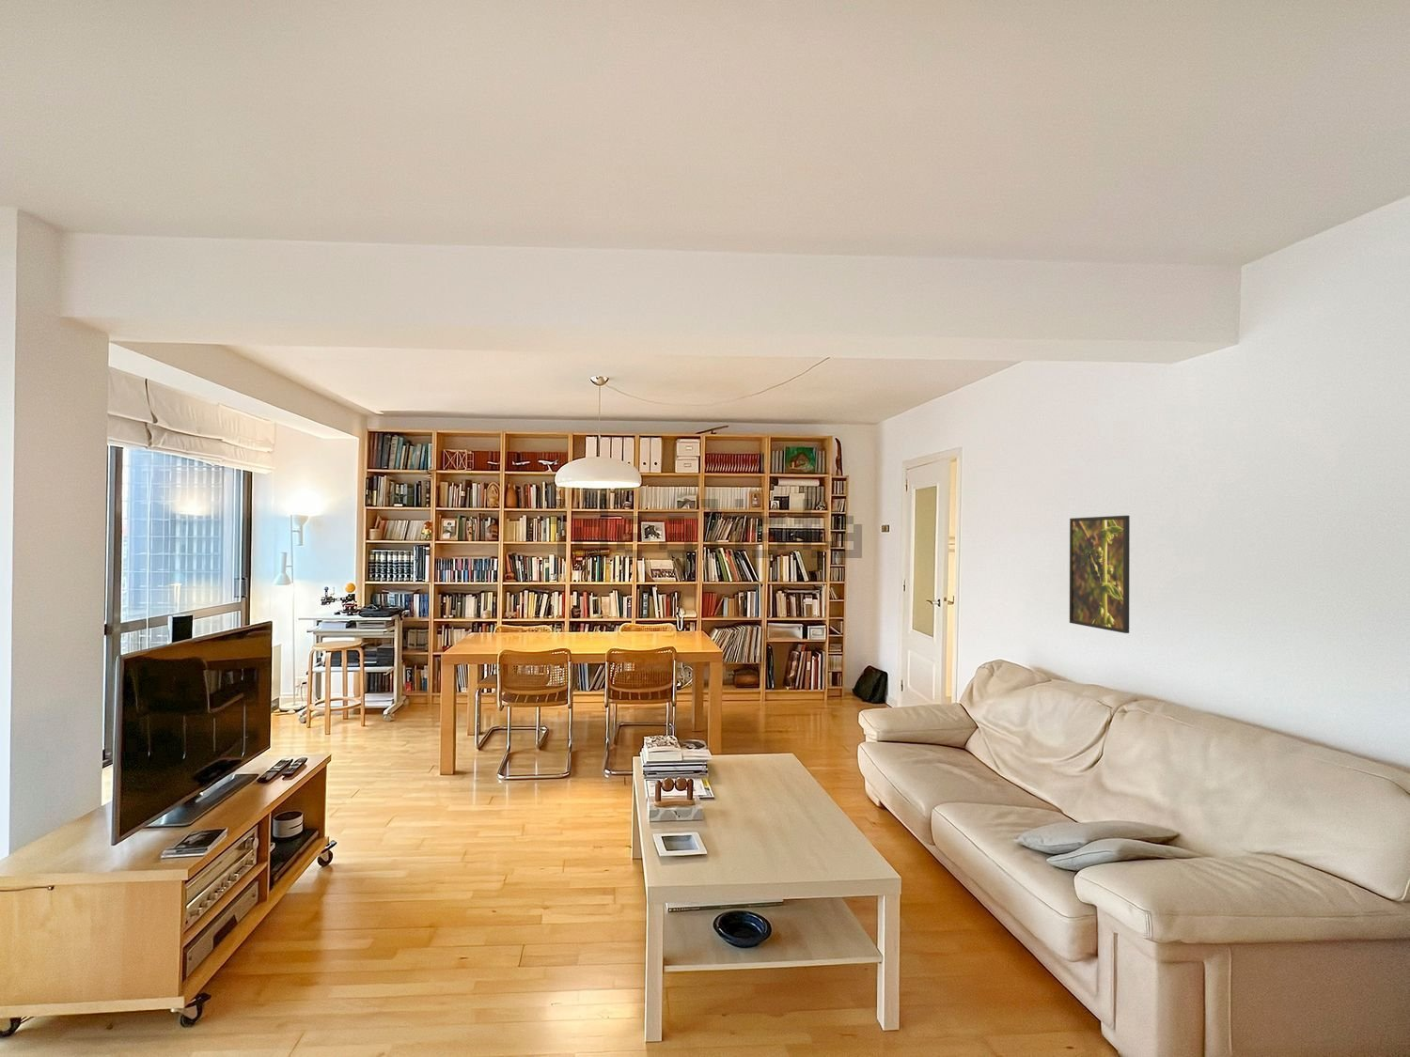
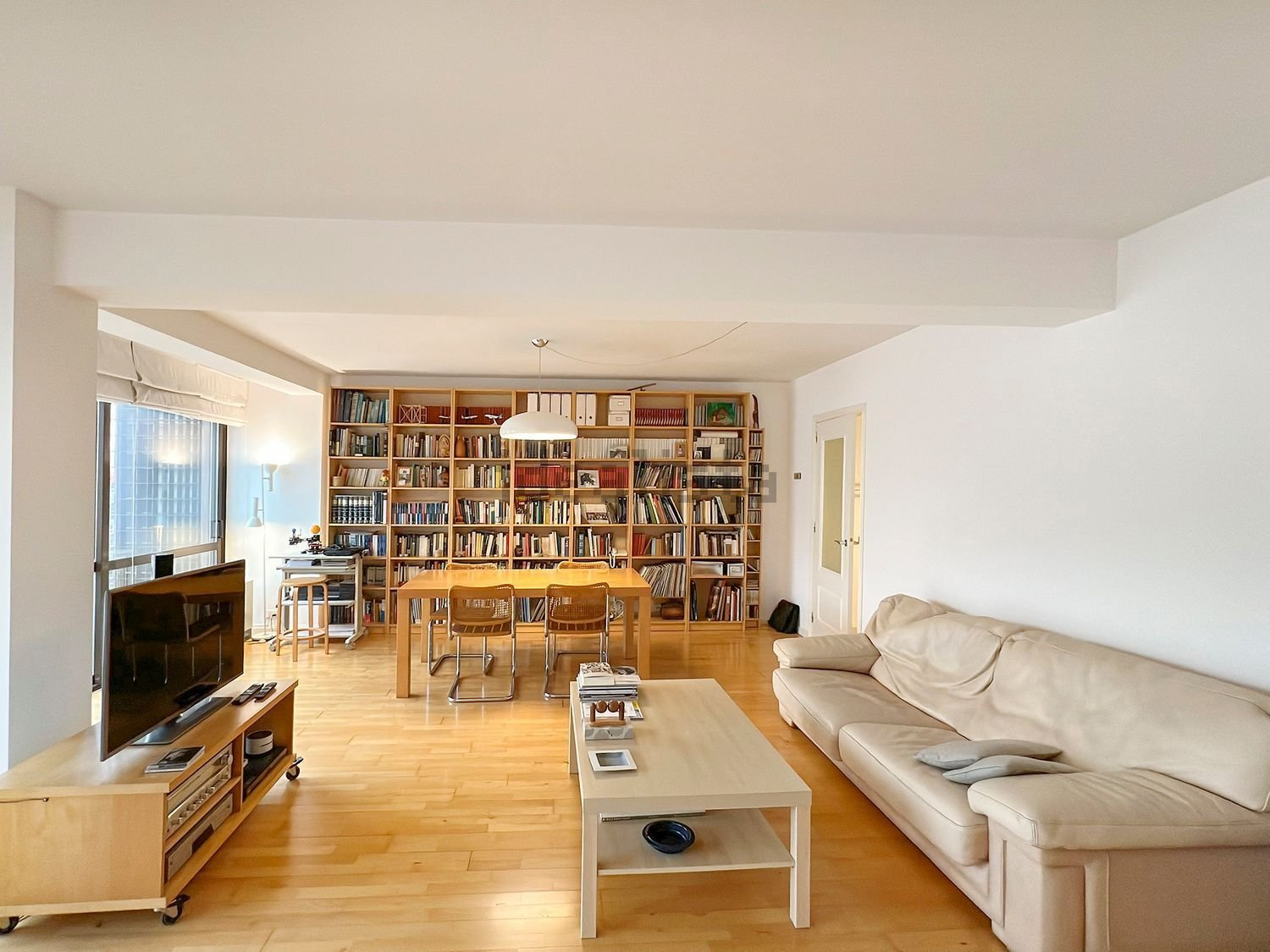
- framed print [1069,515,1131,634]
